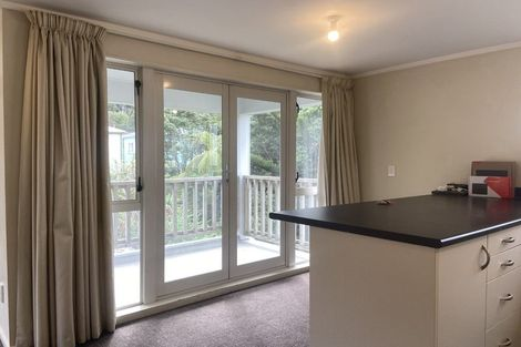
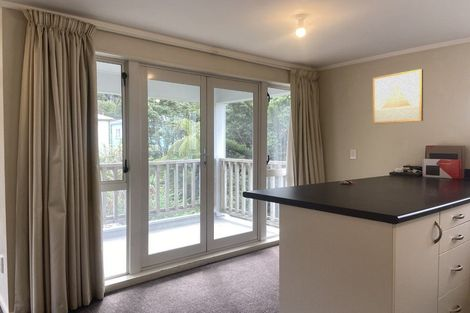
+ wall art [372,68,424,125]
